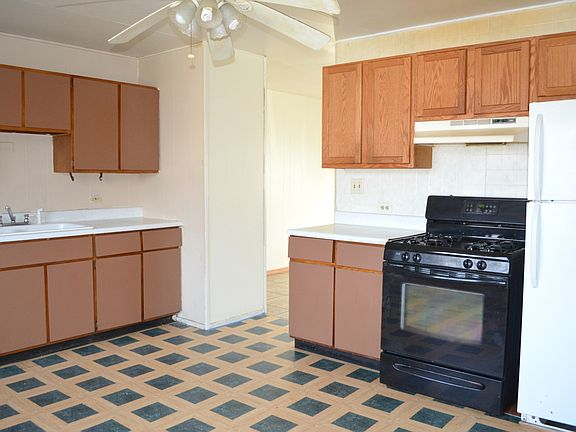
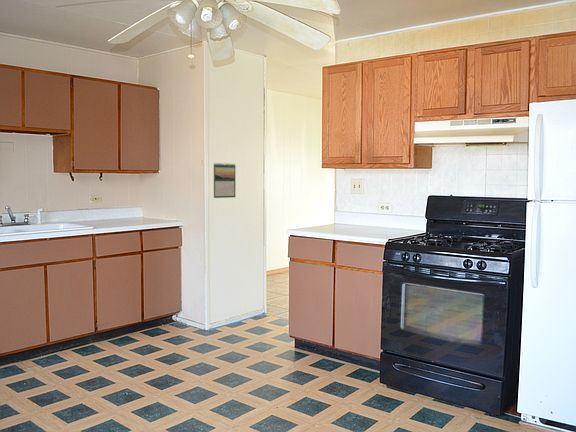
+ calendar [213,162,236,199]
